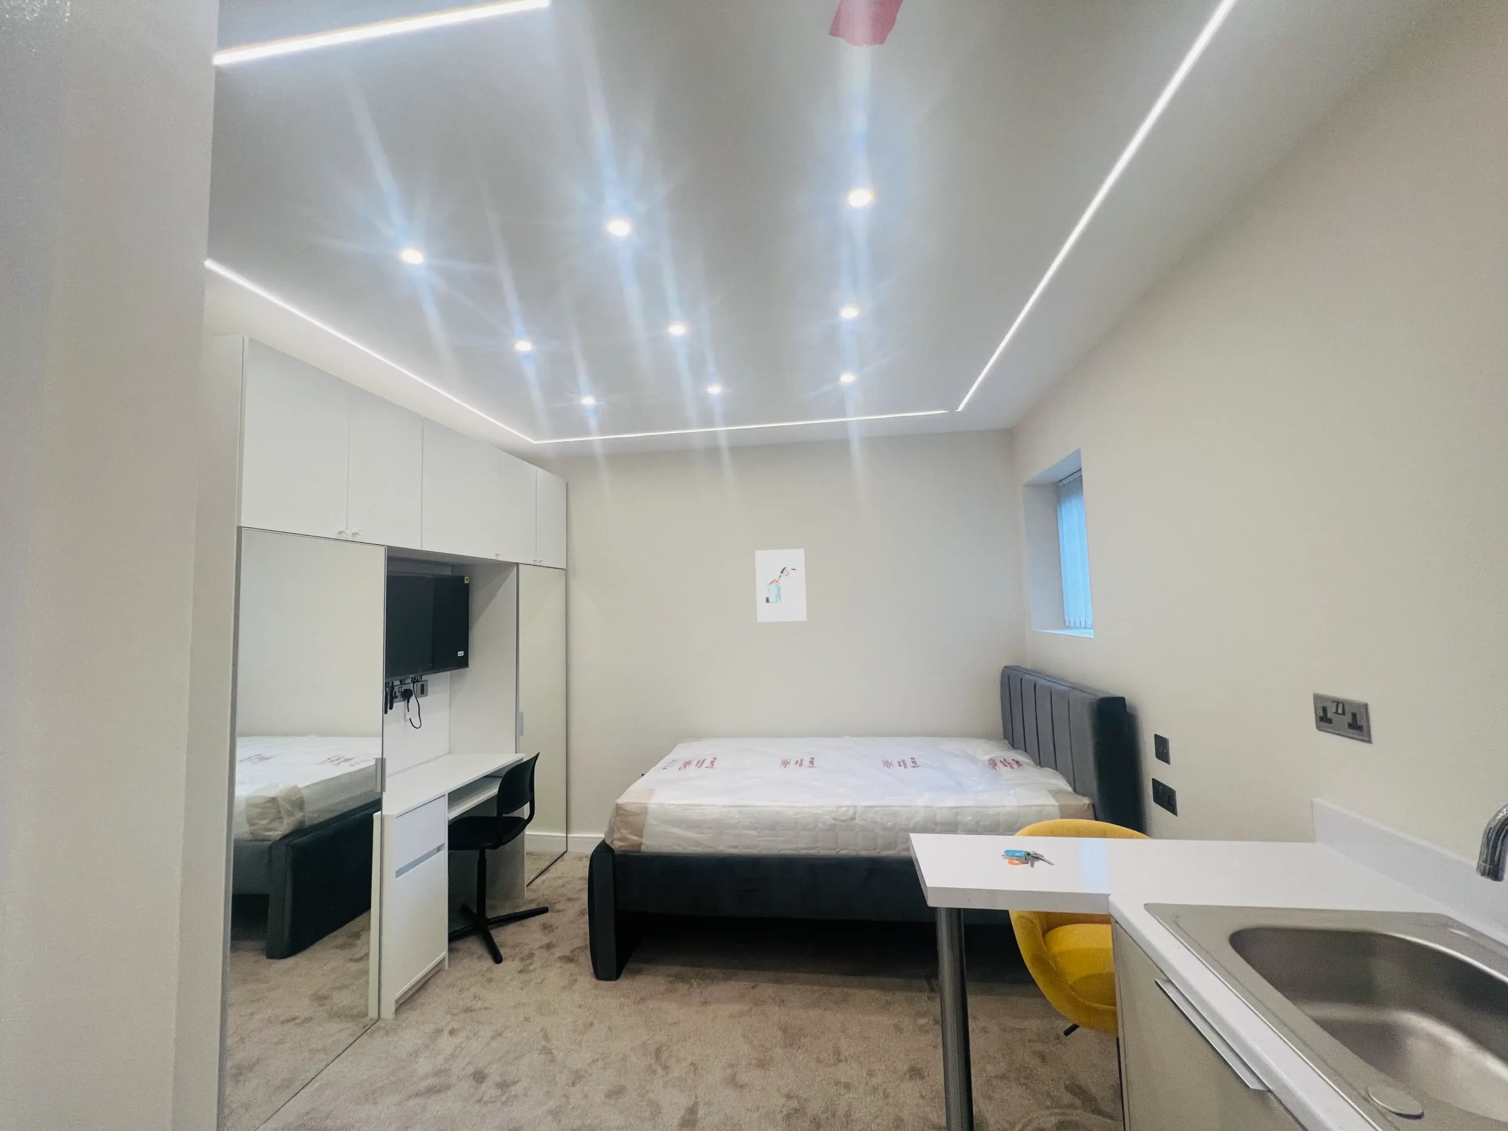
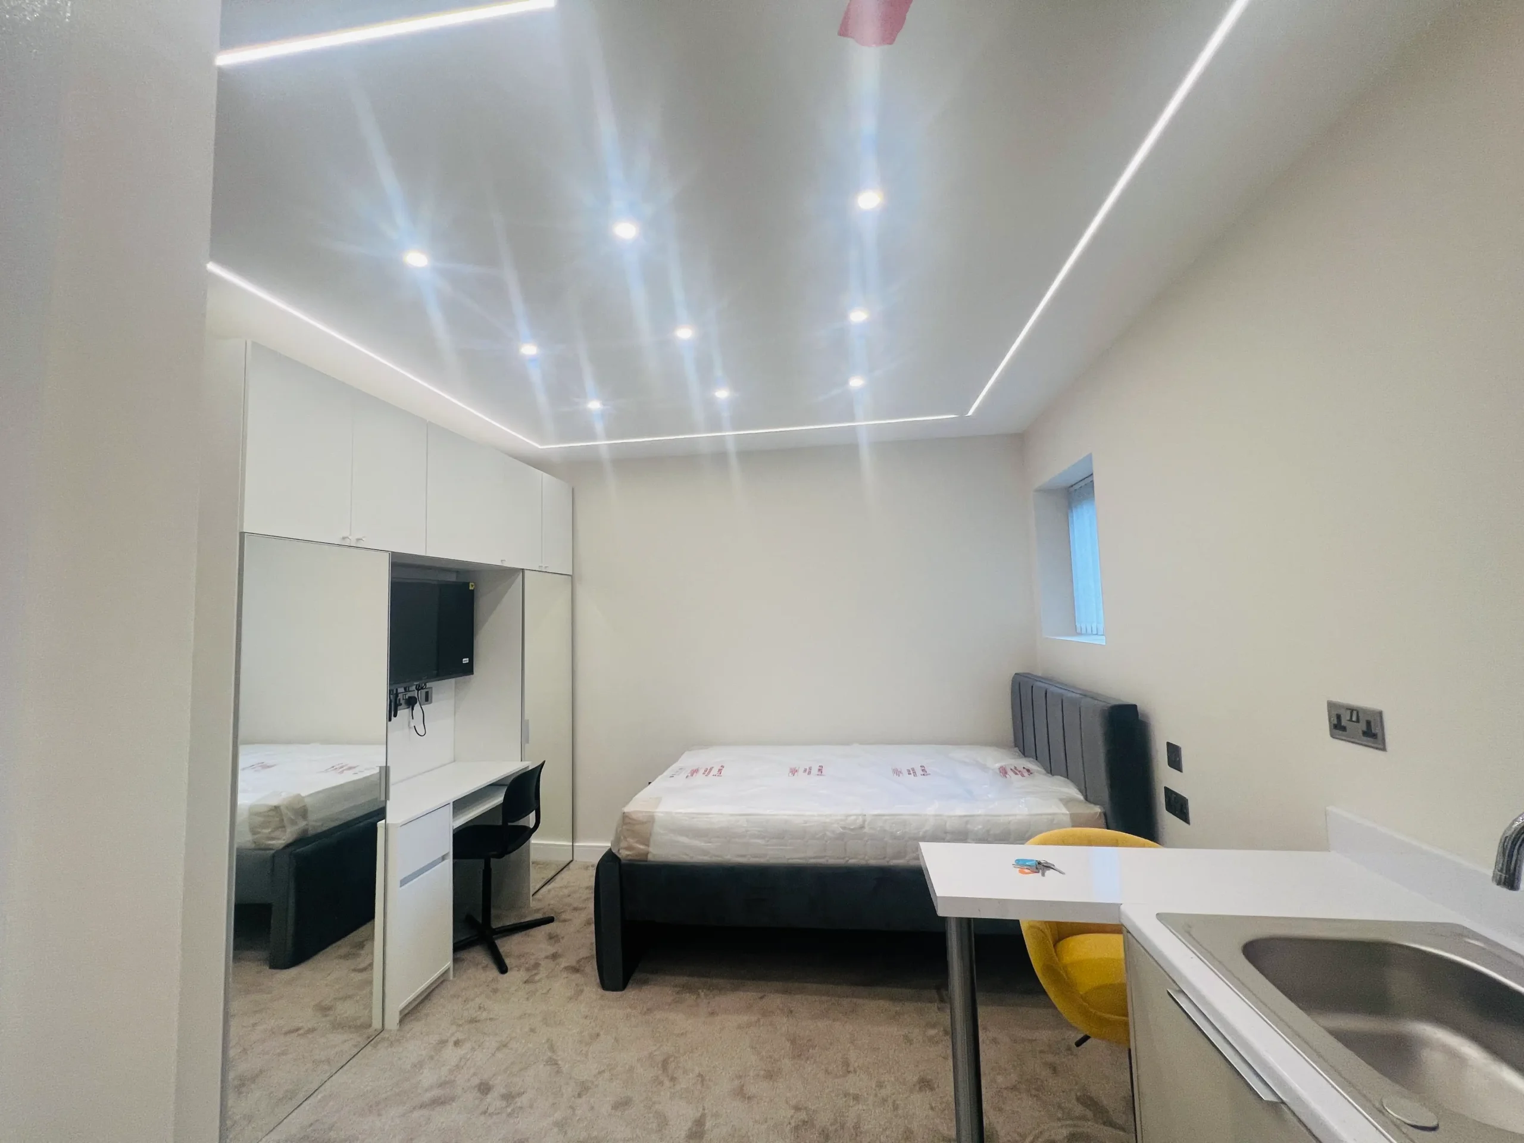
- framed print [754,549,807,623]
